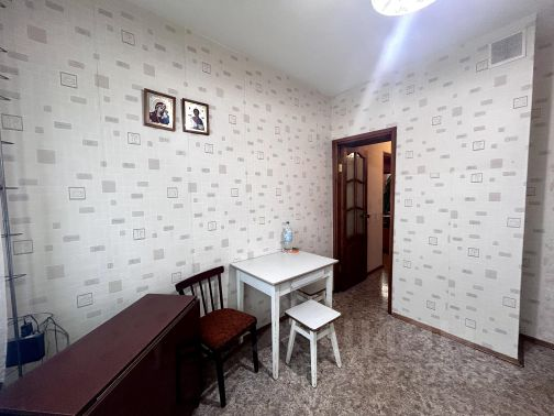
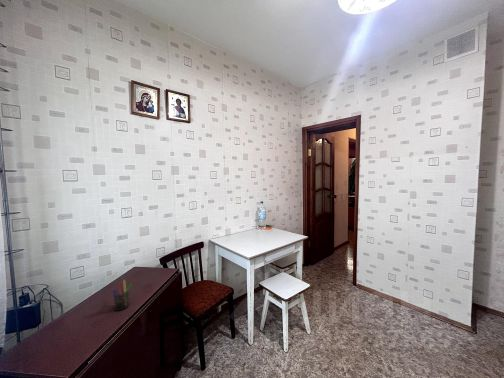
+ pen holder [109,279,133,312]
